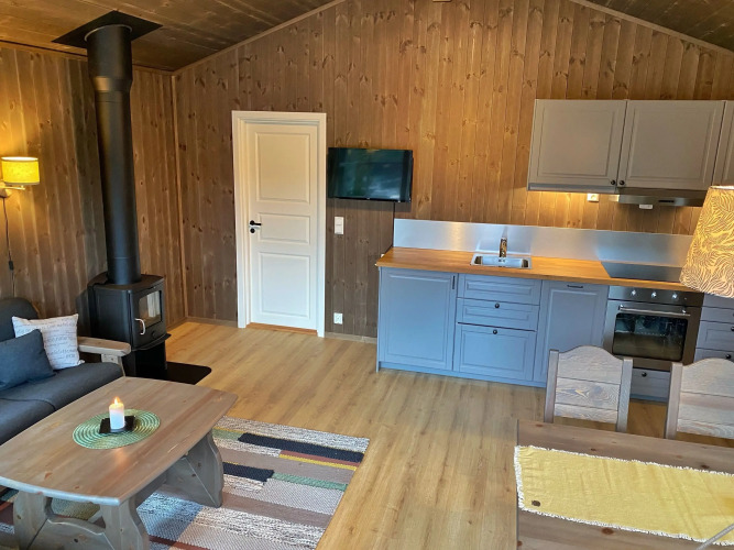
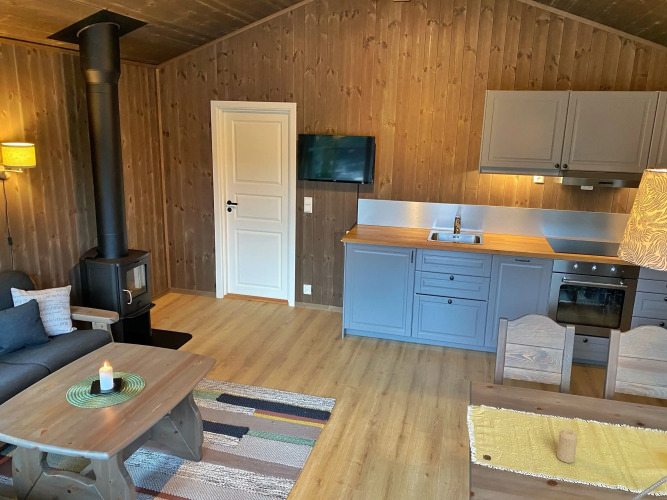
+ candle [556,428,578,464]
